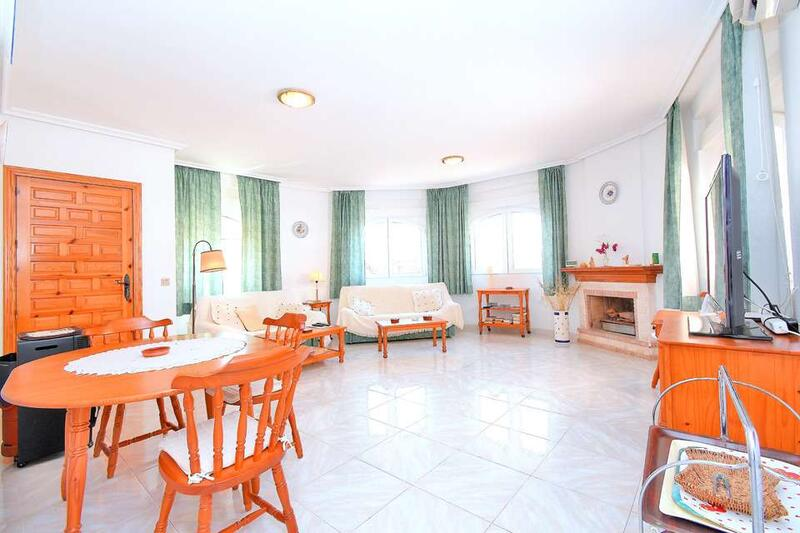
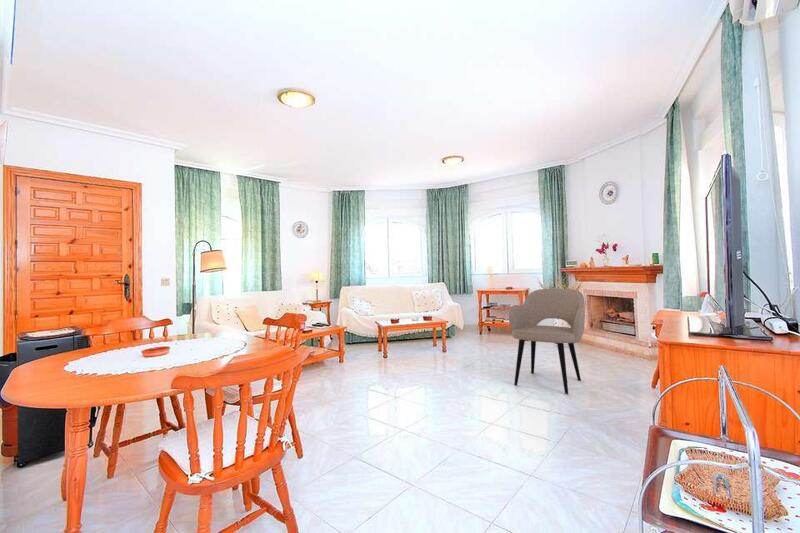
+ armchair [508,287,586,395]
